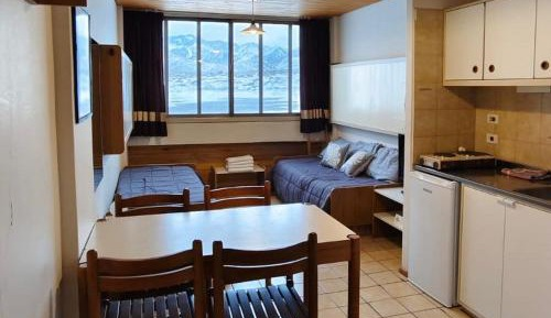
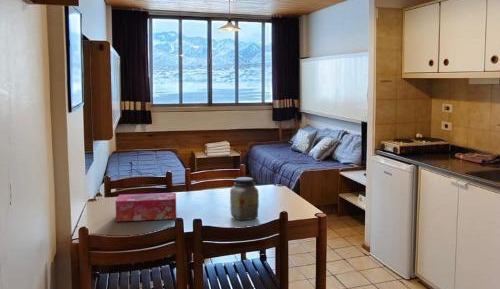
+ tissue box [114,192,177,222]
+ jar [229,176,260,222]
